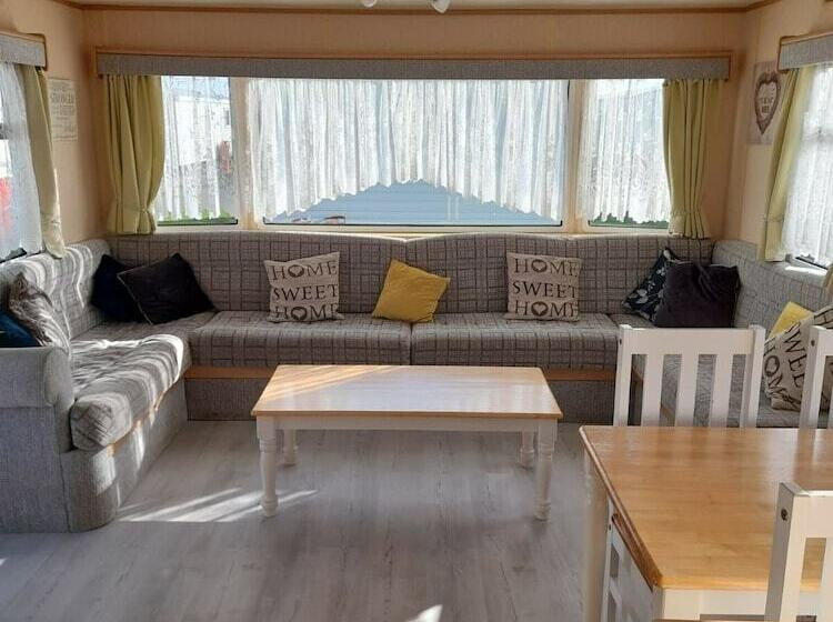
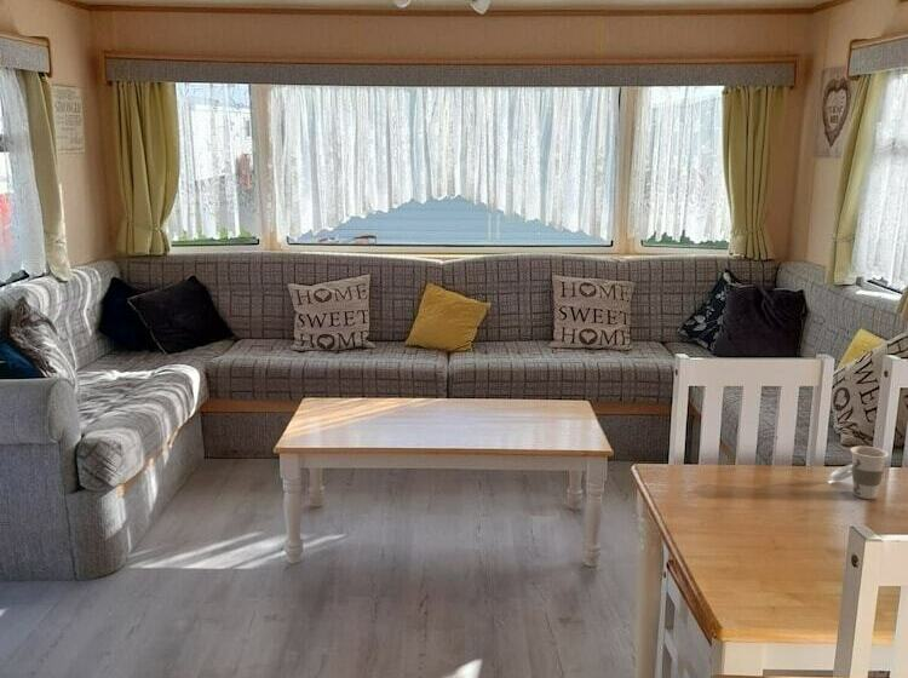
+ cup [827,446,890,500]
